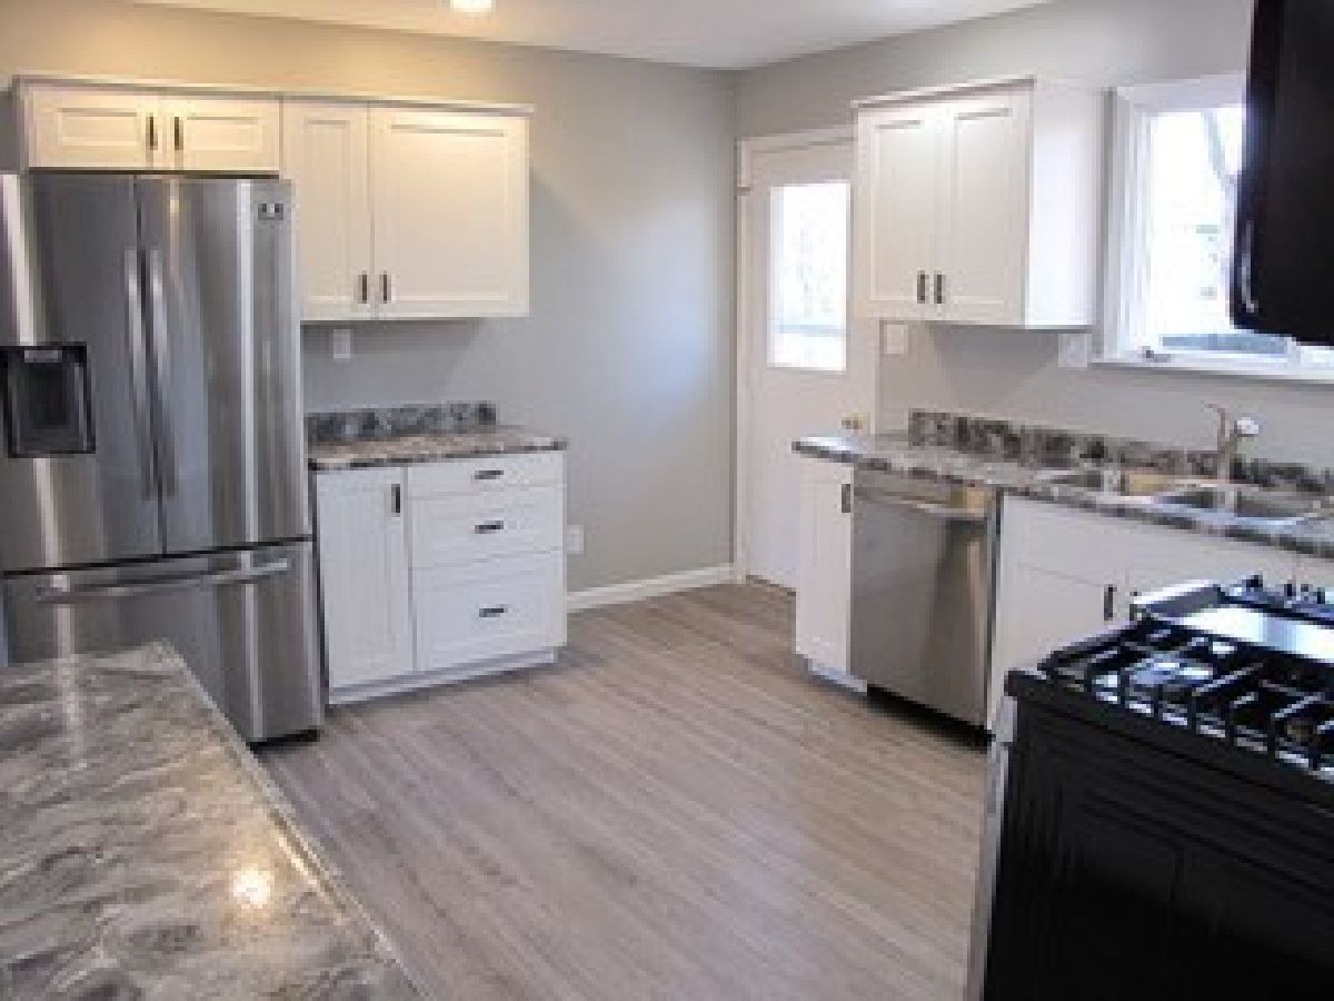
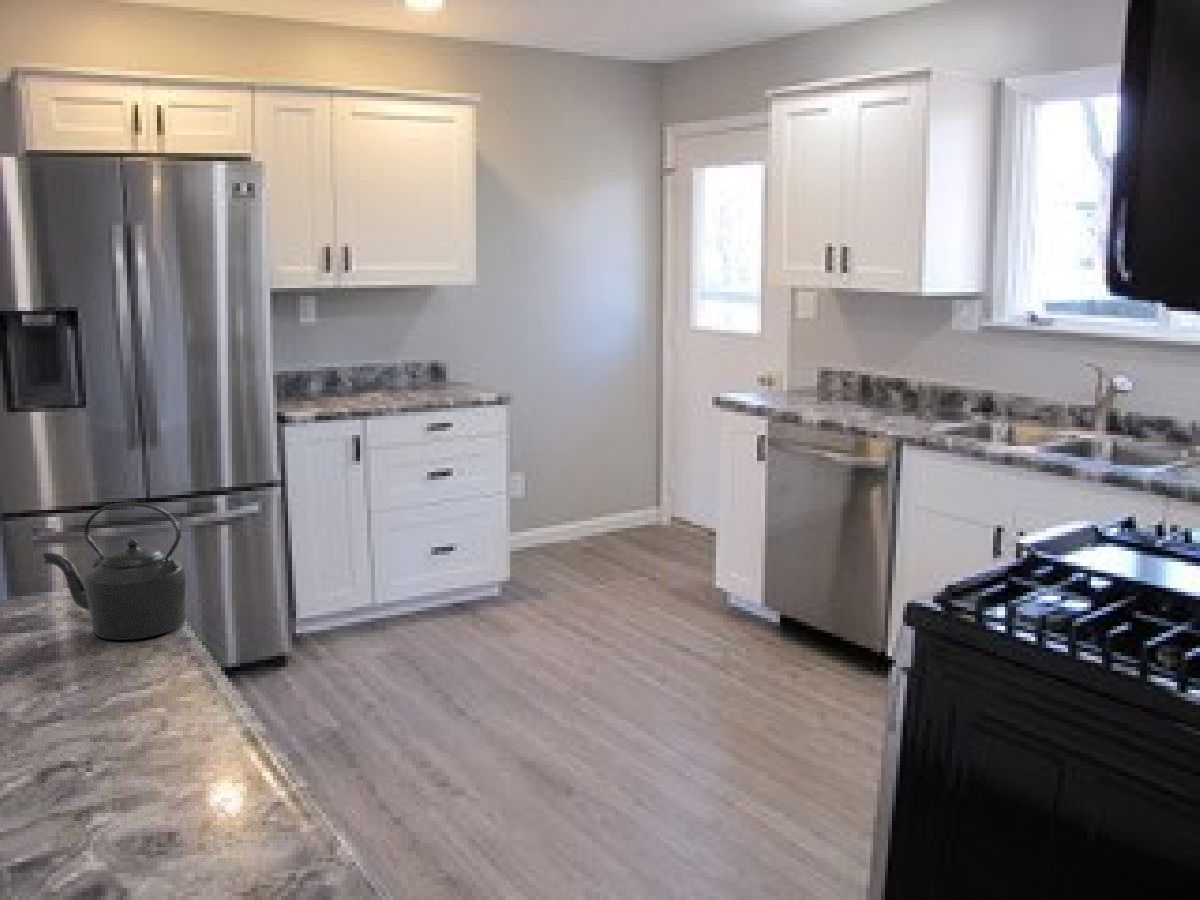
+ kettle [42,502,187,641]
